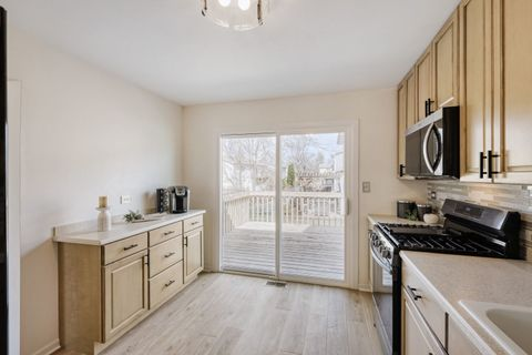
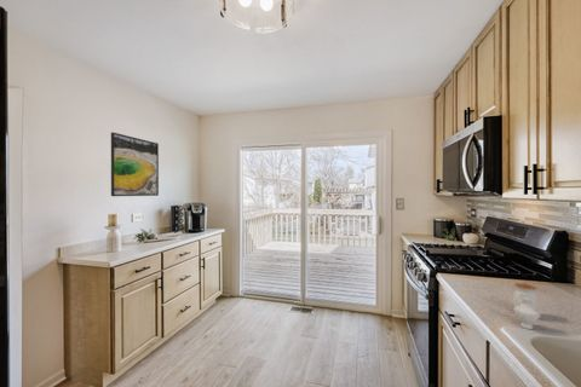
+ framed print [110,131,160,197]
+ jar [511,279,542,330]
